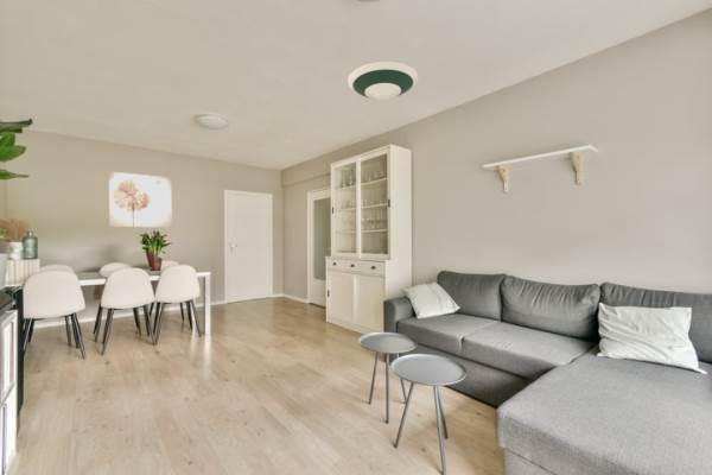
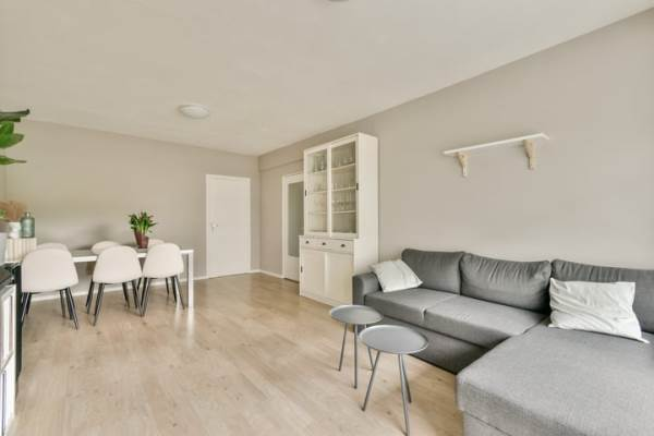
- wall art [108,171,173,228]
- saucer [347,59,420,101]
